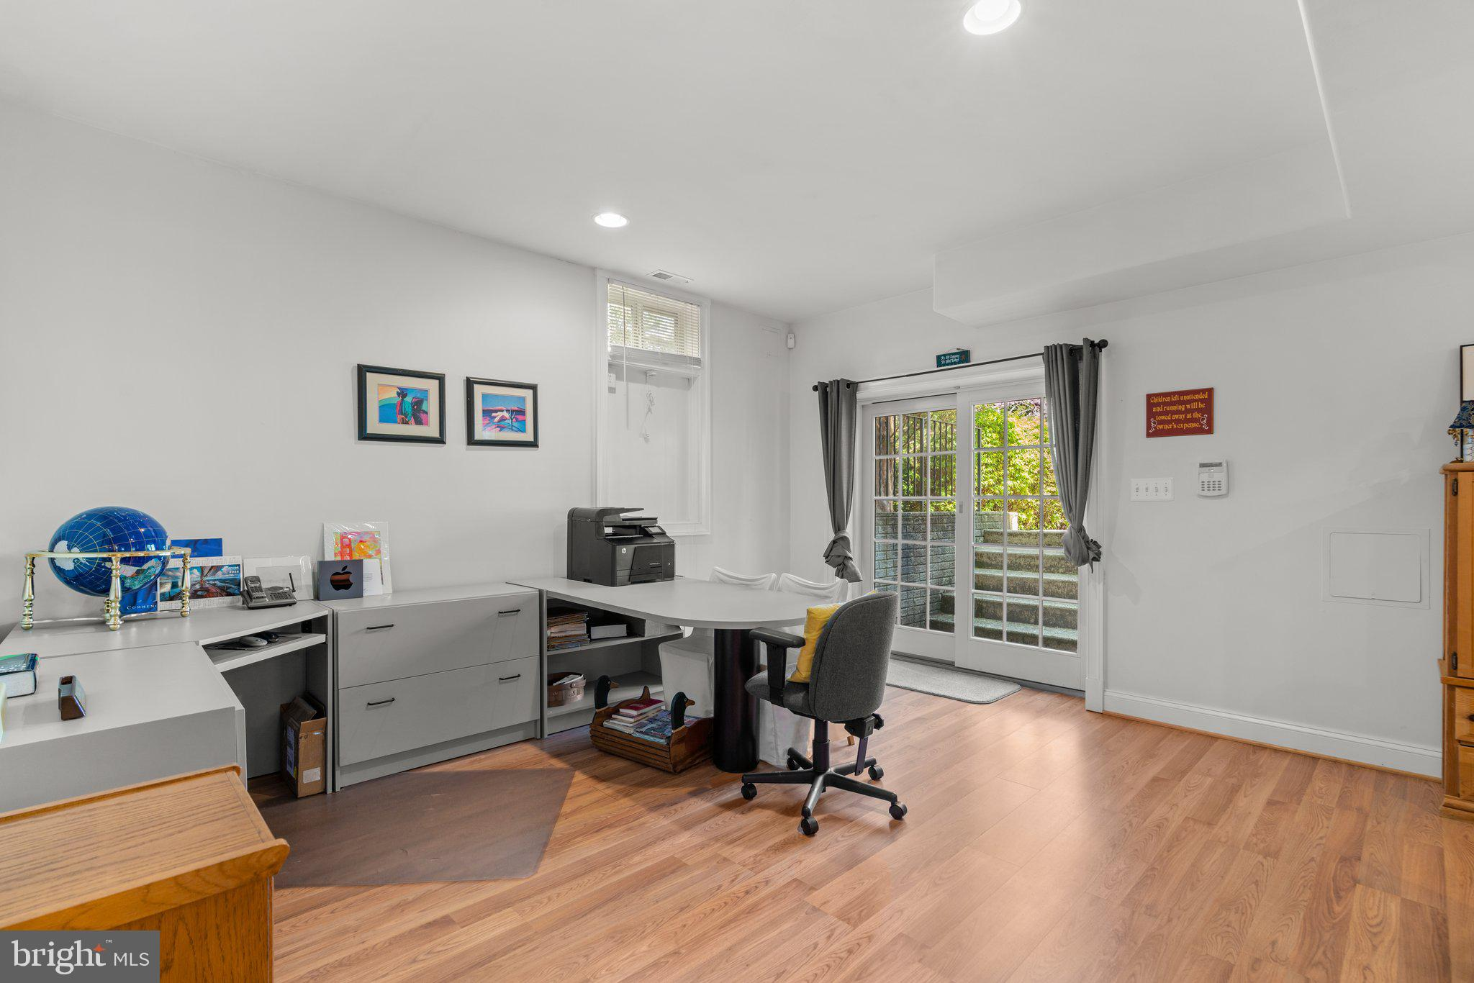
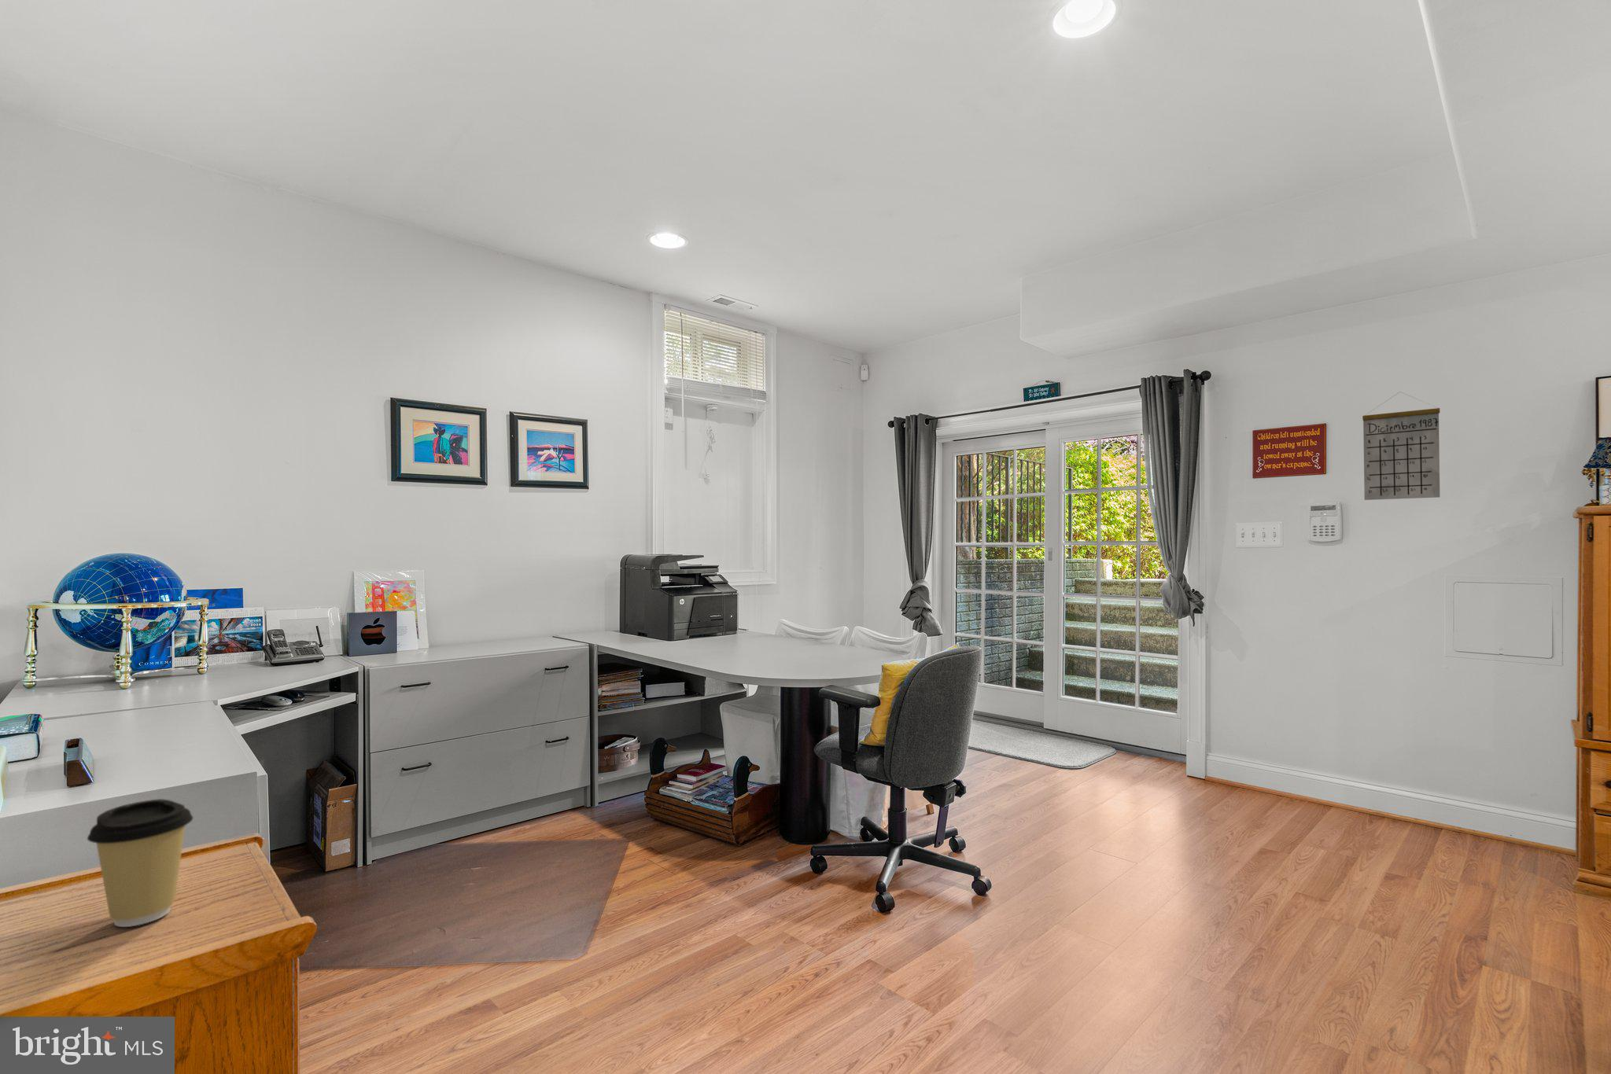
+ coffee cup [86,798,193,928]
+ calendar [1362,391,1441,501]
